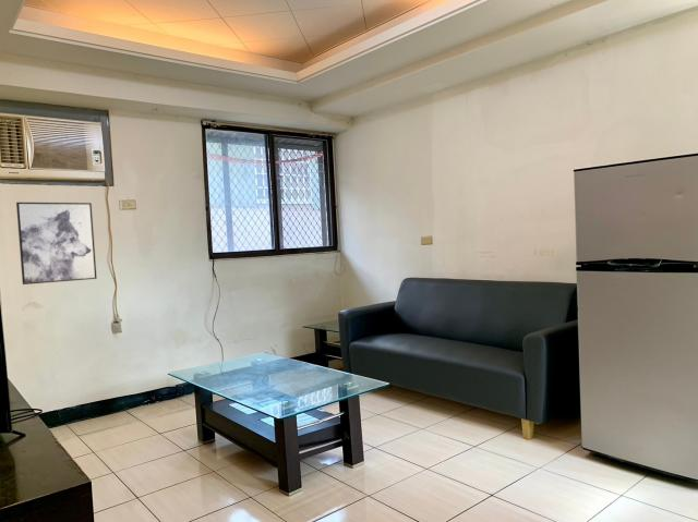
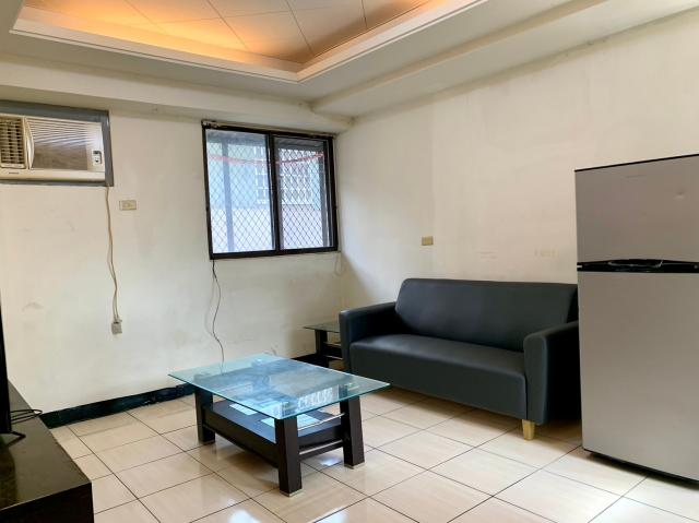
- wall art [15,202,98,286]
